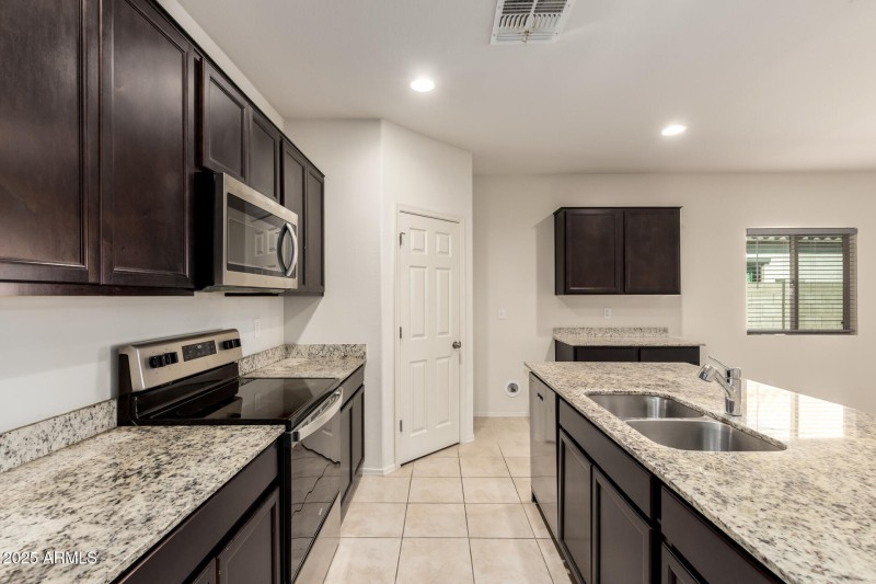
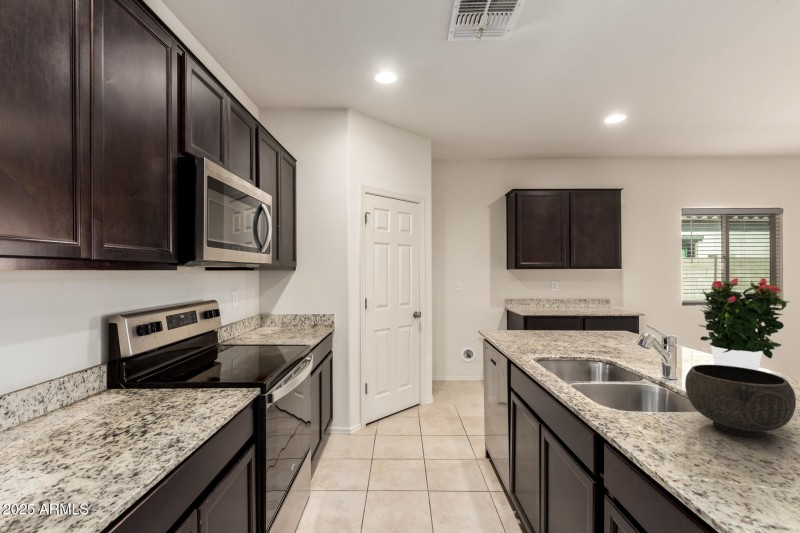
+ potted flower [698,277,789,371]
+ bowl [684,364,797,438]
